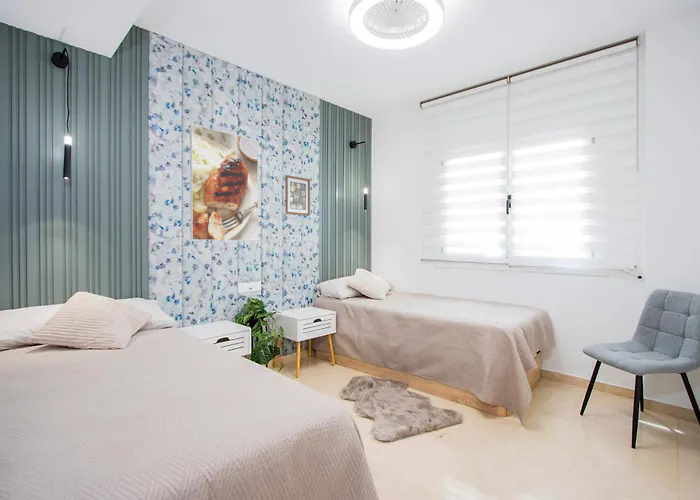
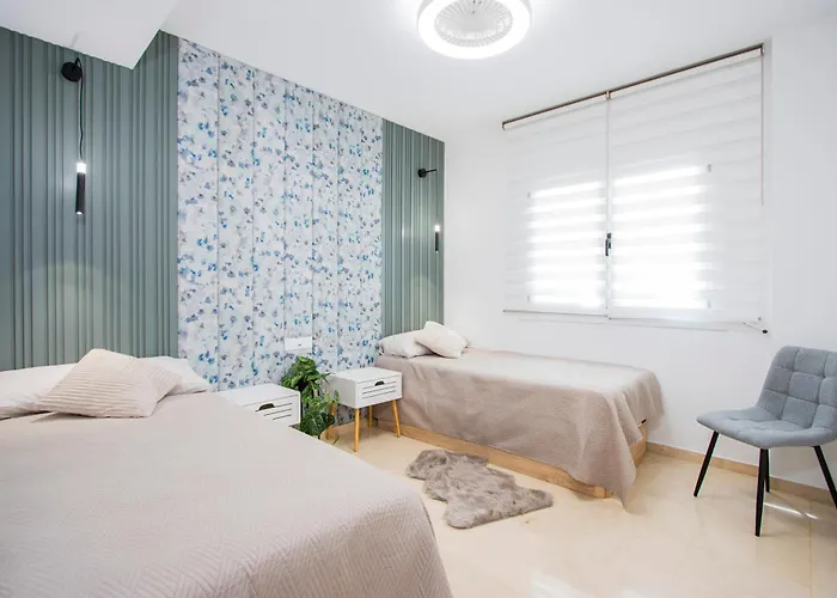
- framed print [189,123,259,242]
- wall art [285,174,311,217]
